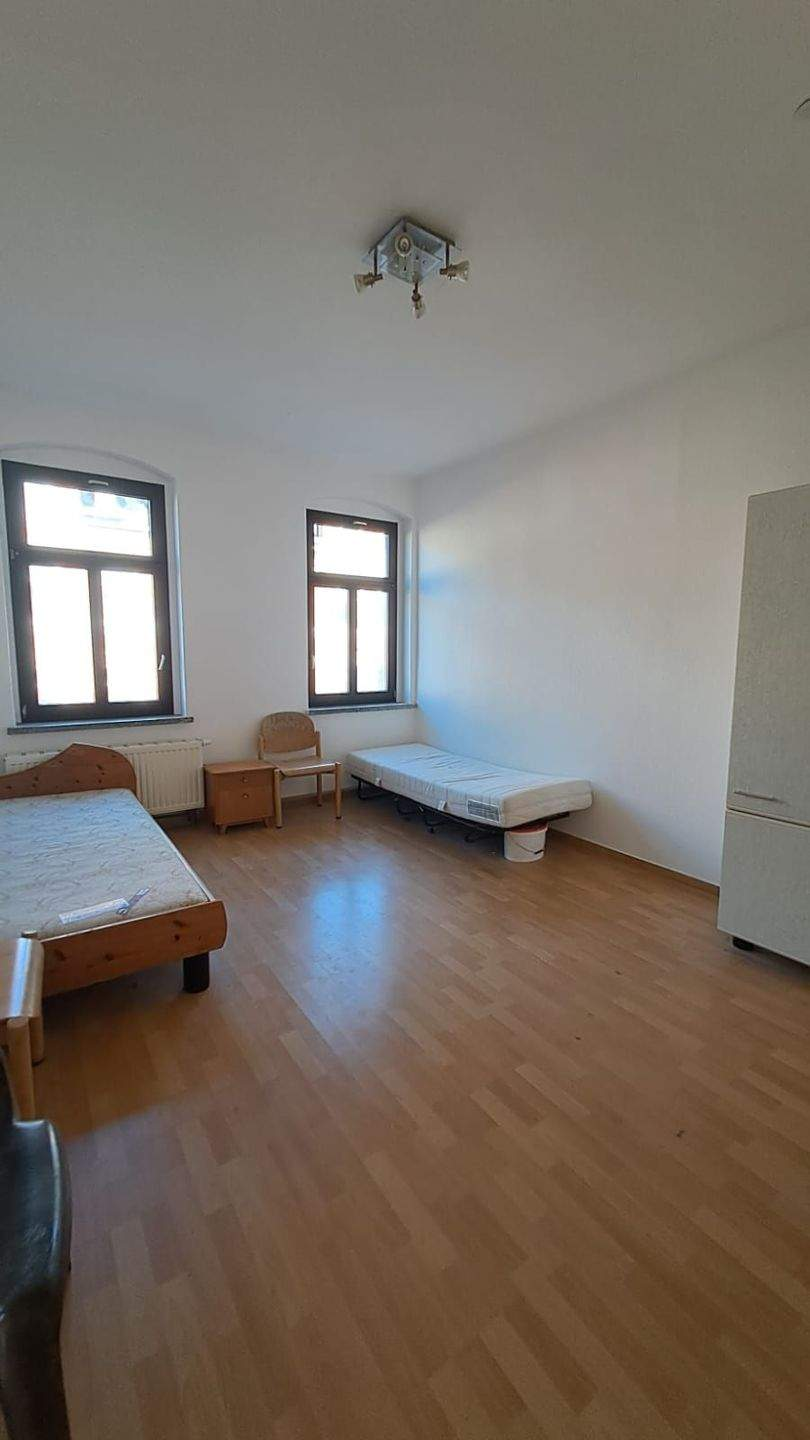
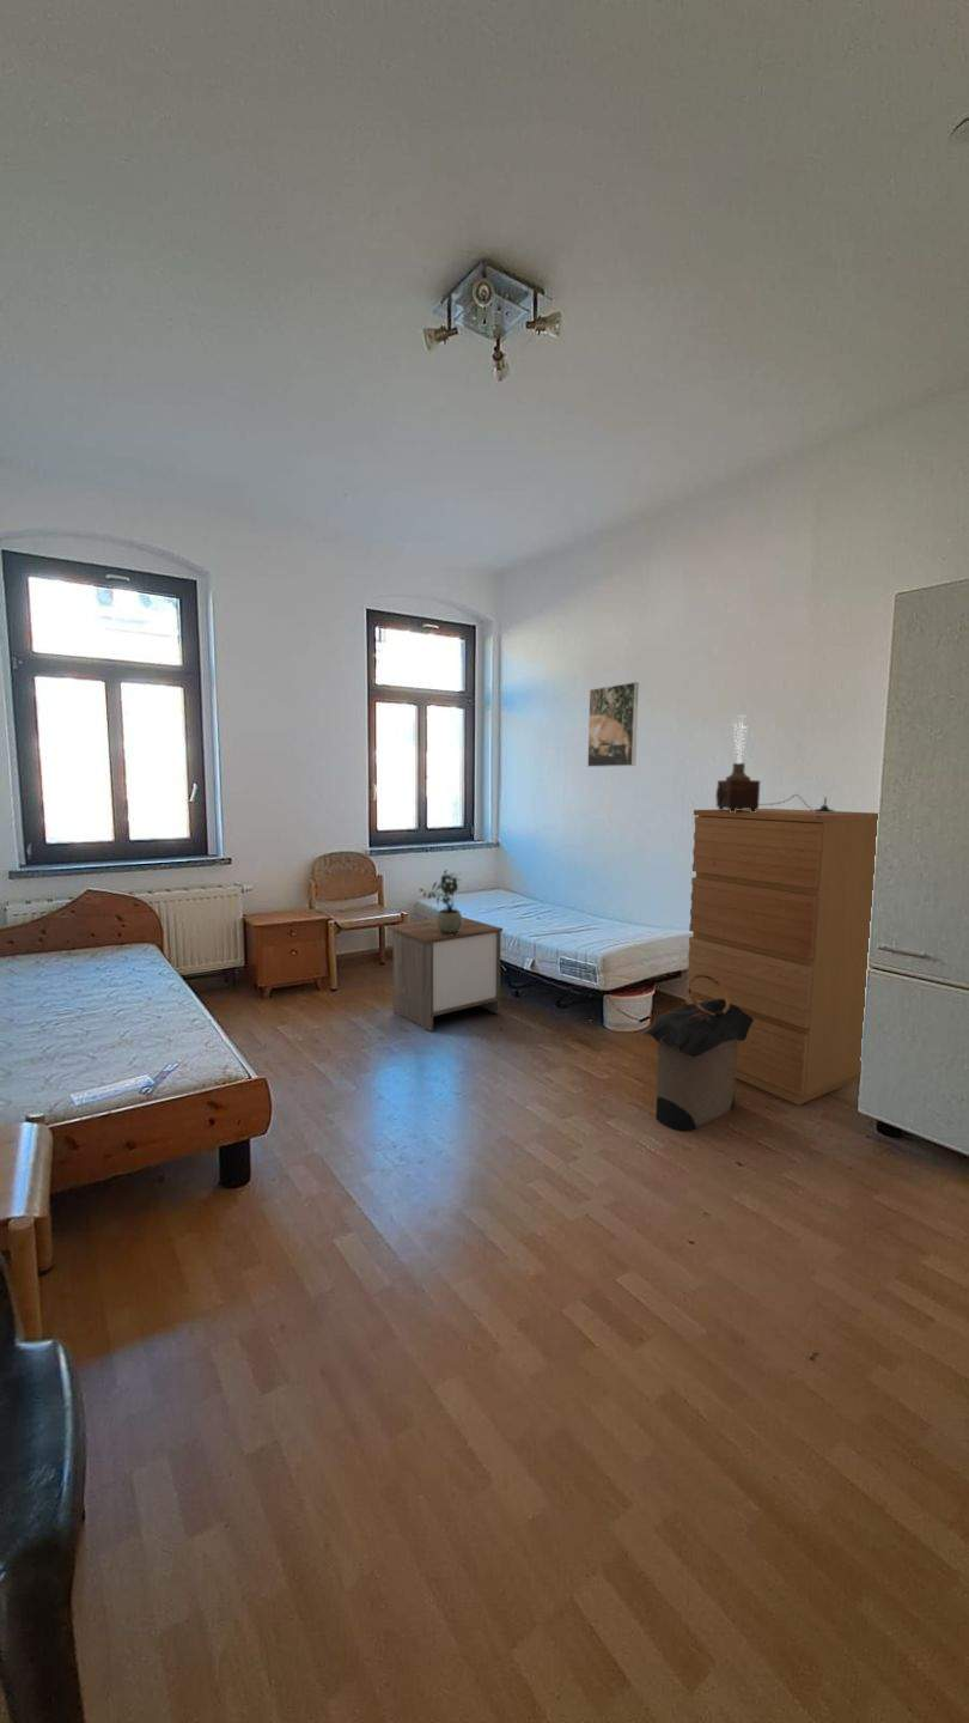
+ nightstand [386,917,504,1033]
+ table lamp [714,714,836,812]
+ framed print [586,681,640,768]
+ potted plant [419,869,463,936]
+ dresser [685,808,879,1107]
+ laundry hamper [644,974,754,1132]
